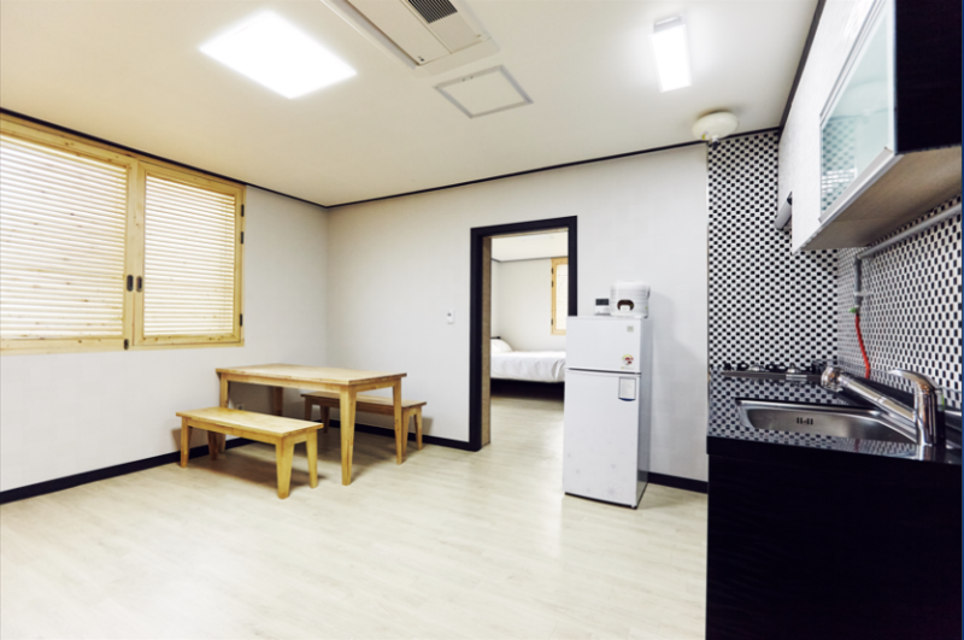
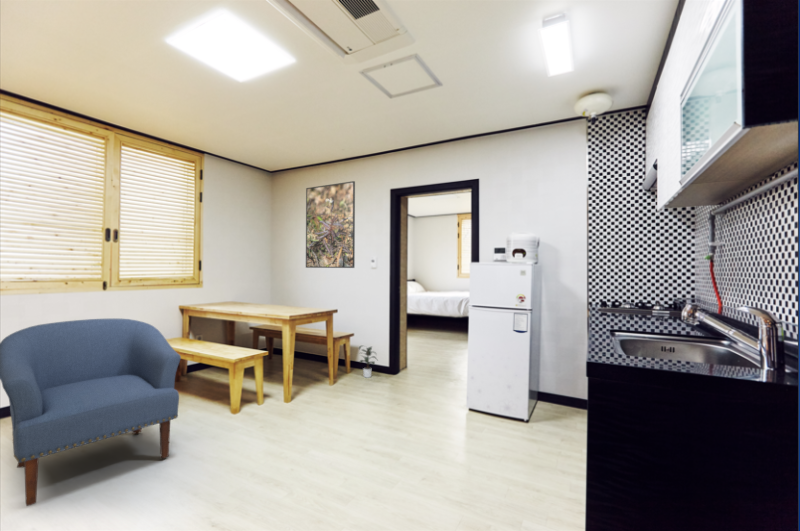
+ potted plant [358,345,378,379]
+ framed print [305,180,356,269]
+ chair [0,318,182,507]
